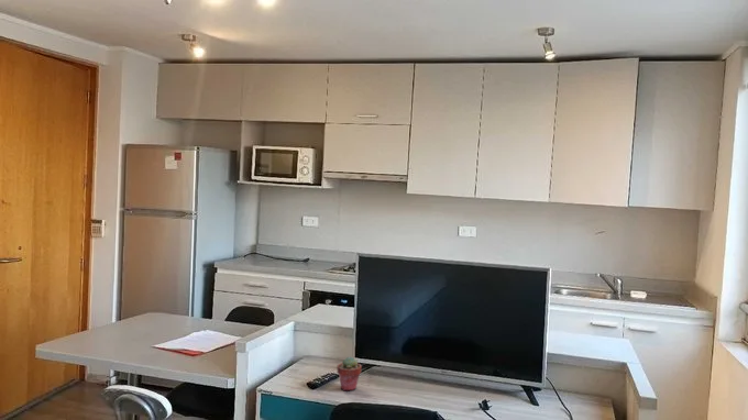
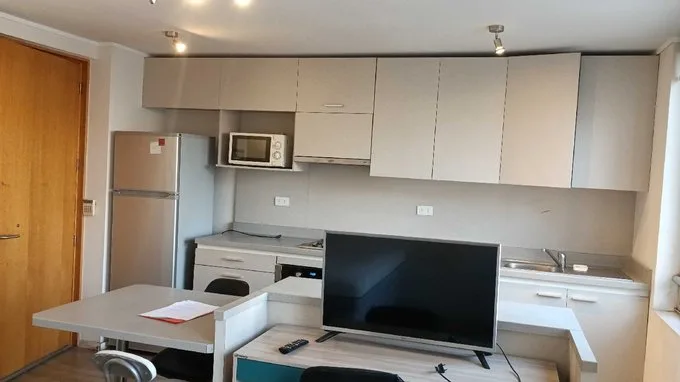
- potted succulent [336,355,362,391]
